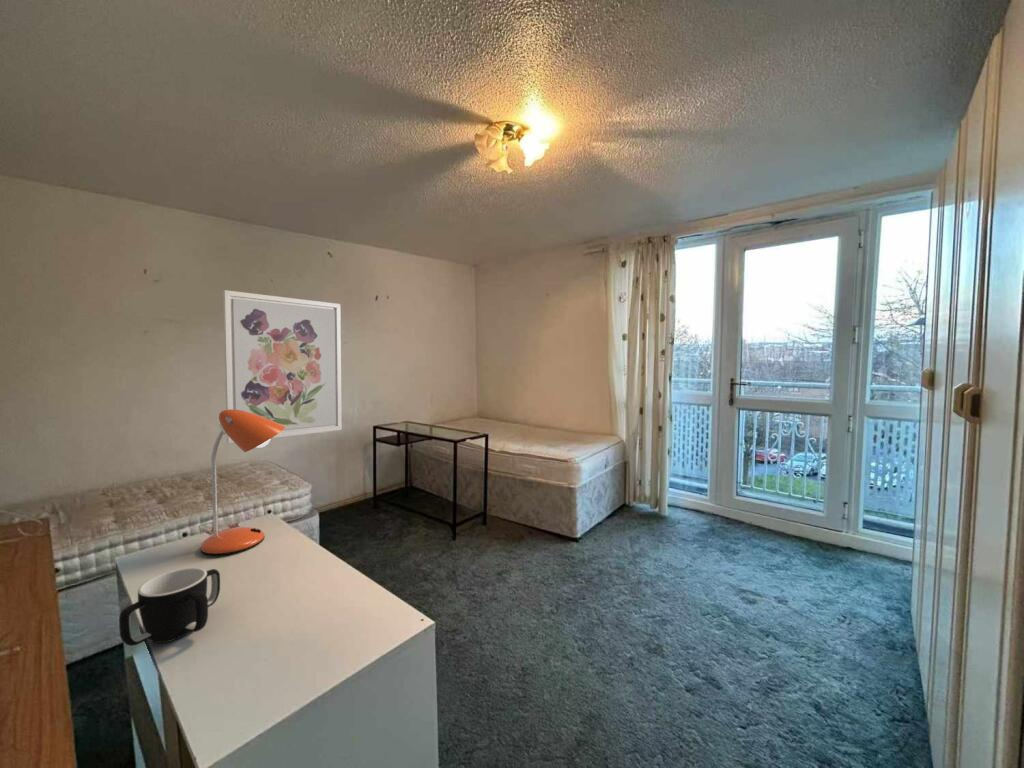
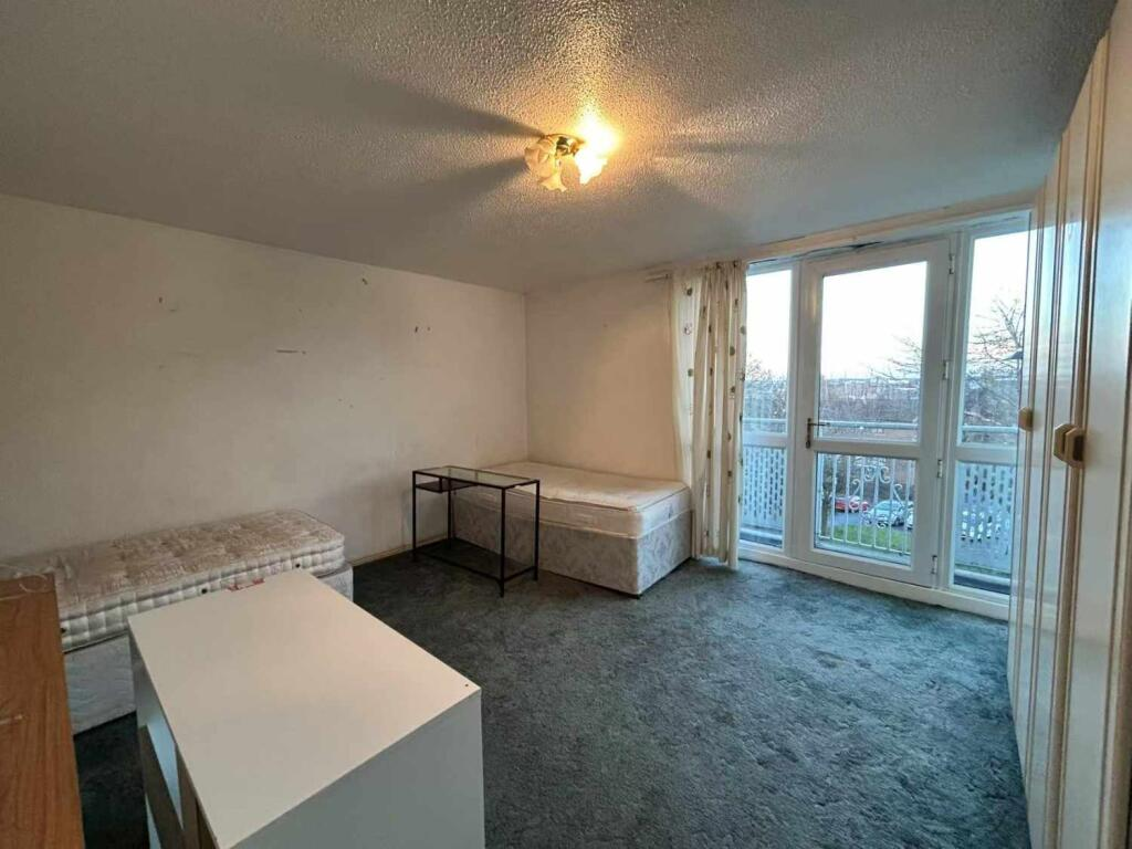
- desk lamp [200,409,286,556]
- wall art [222,289,343,444]
- mug [118,567,221,647]
